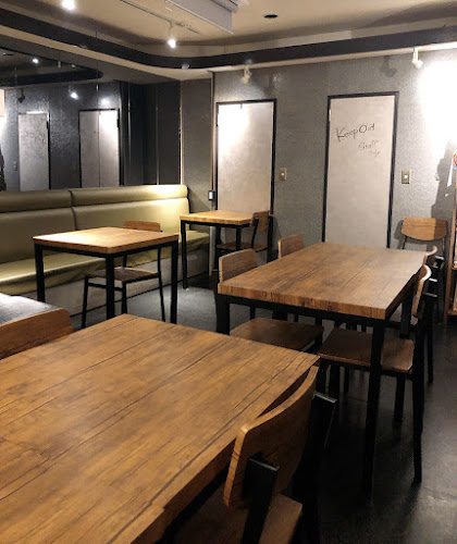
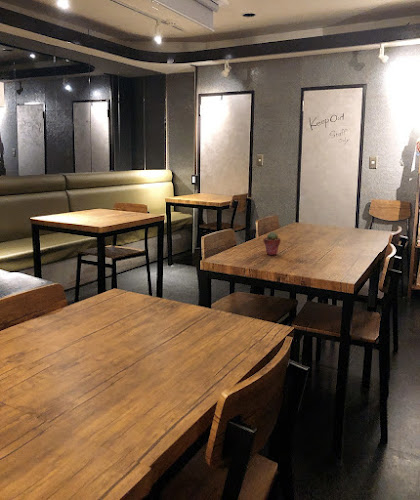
+ potted succulent [262,231,282,256]
